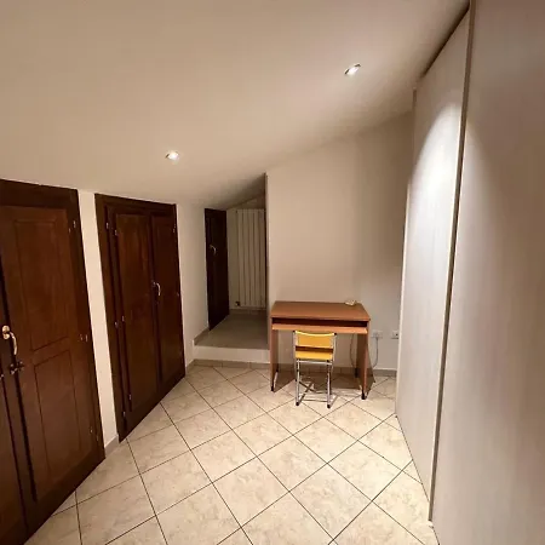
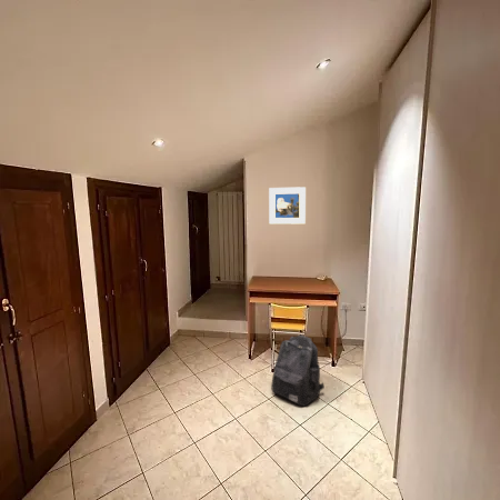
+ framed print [268,186,307,226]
+ backpack [270,334,326,407]
